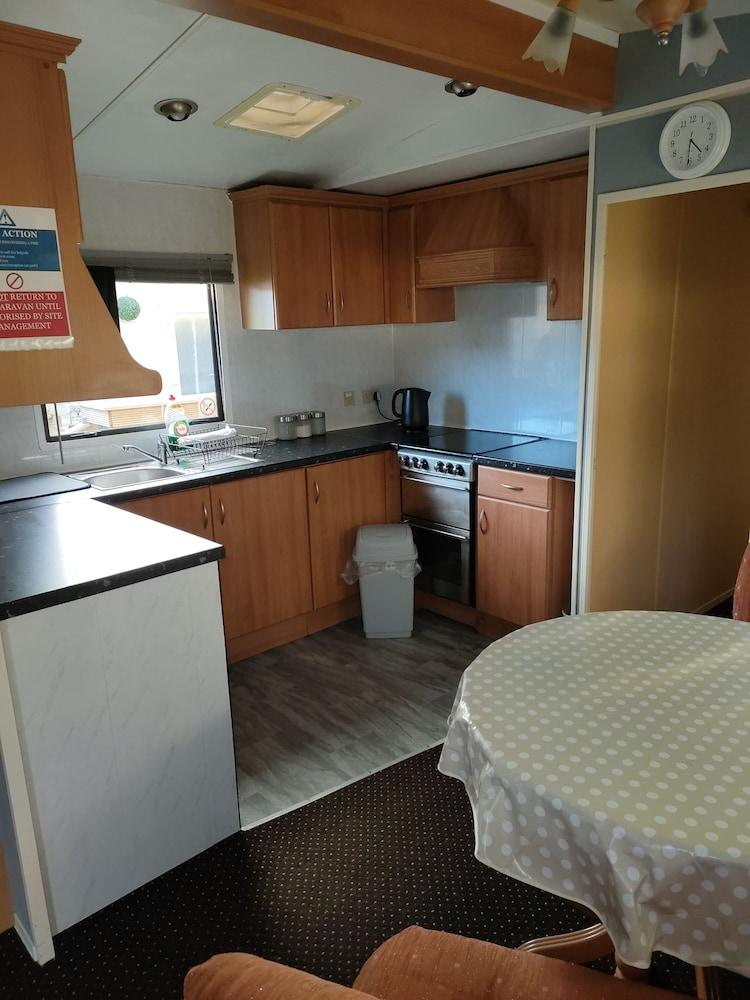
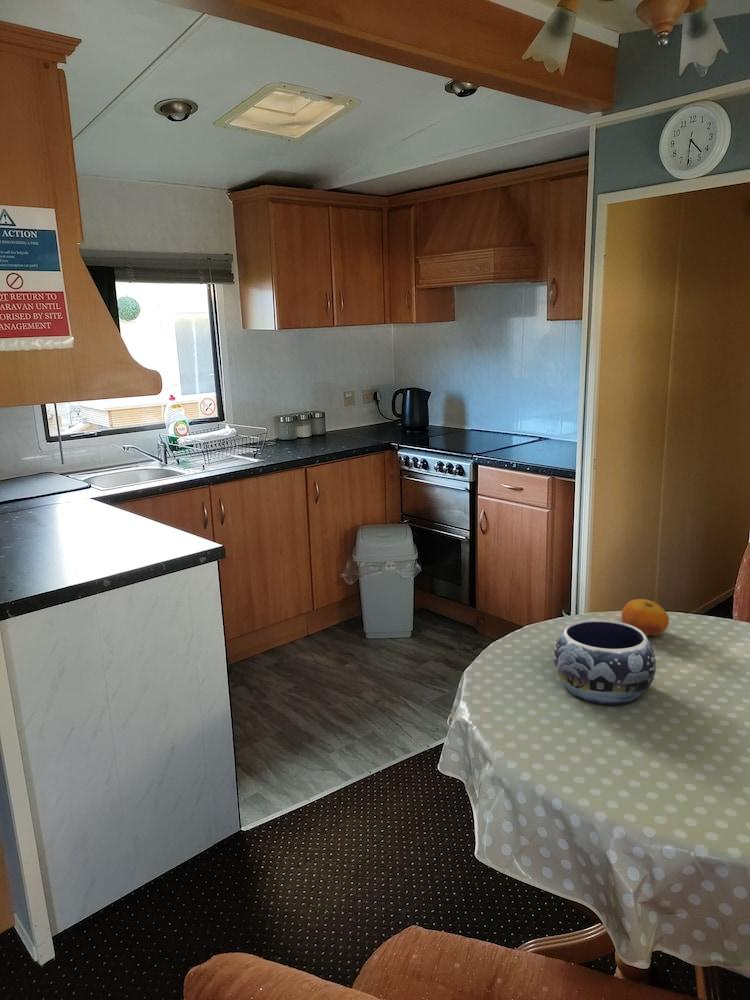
+ fruit [620,598,670,636]
+ decorative bowl [552,618,657,706]
